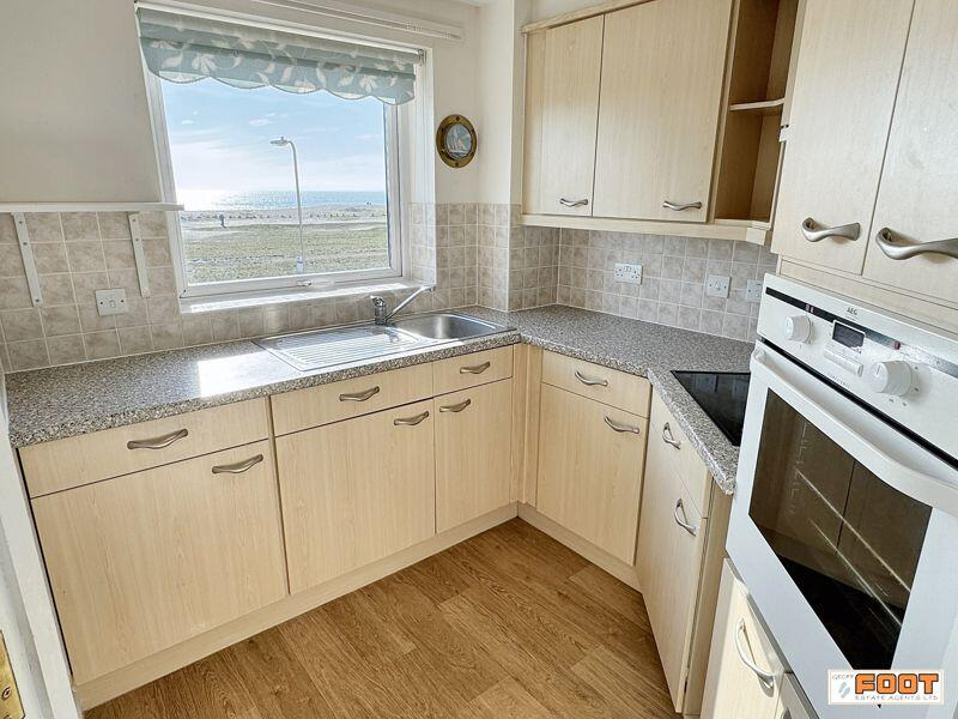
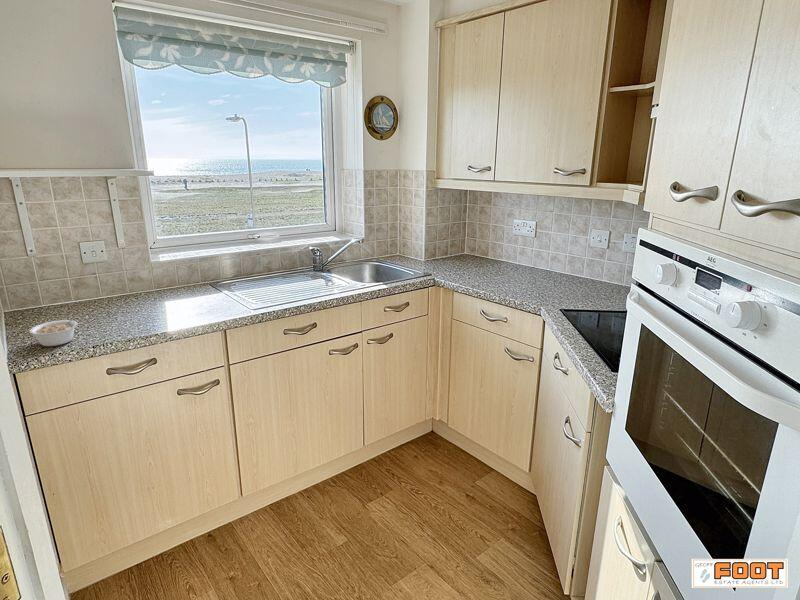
+ legume [29,314,80,347]
